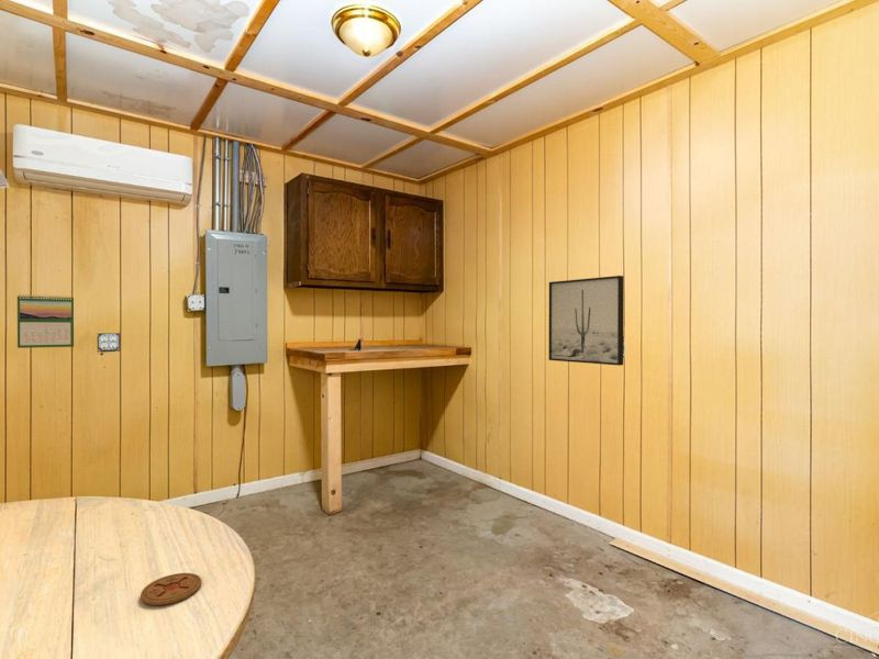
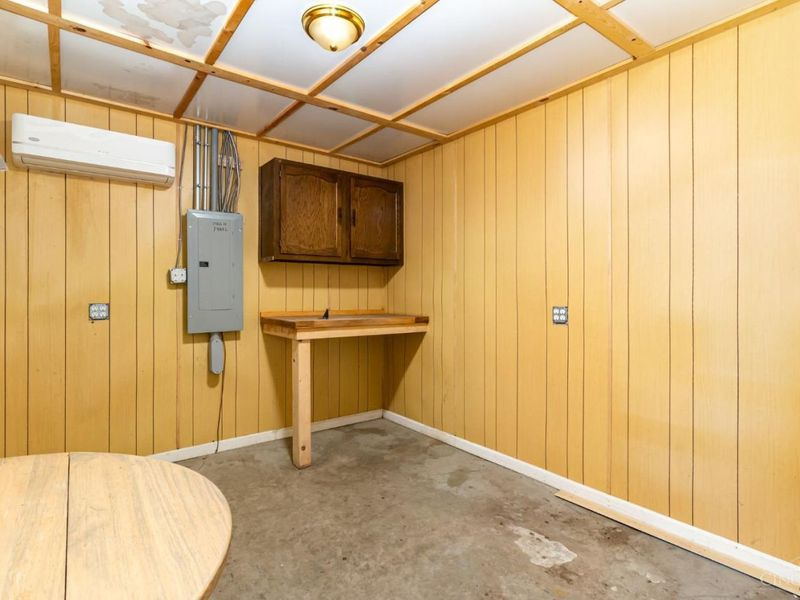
- calendar [16,293,75,349]
- wall art [548,275,625,367]
- coaster [140,572,202,606]
